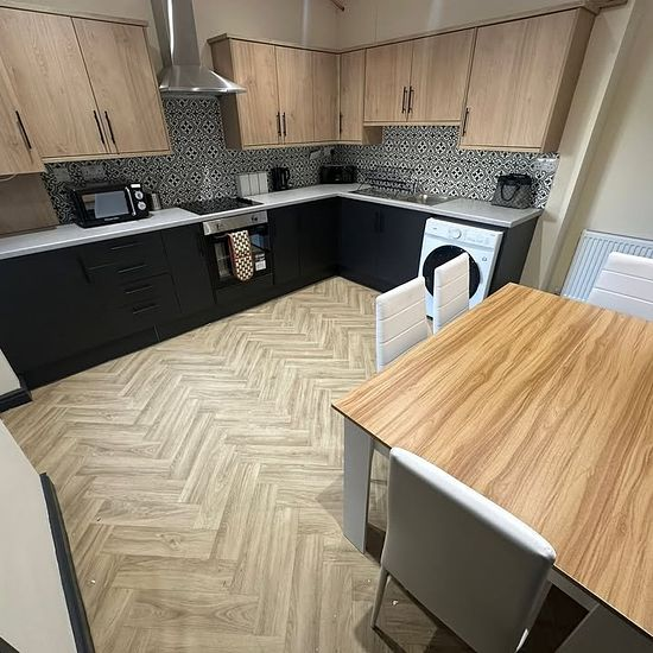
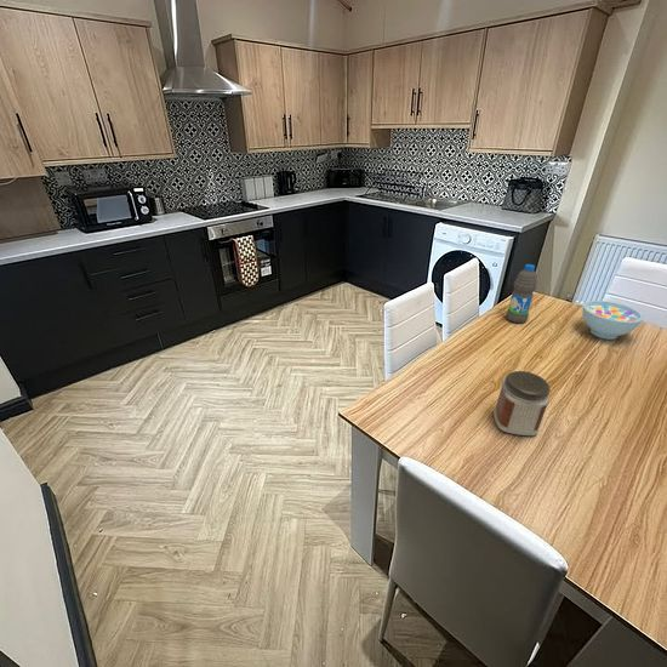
+ water bottle [504,263,538,324]
+ bowl [581,300,645,341]
+ jar [492,370,552,437]
